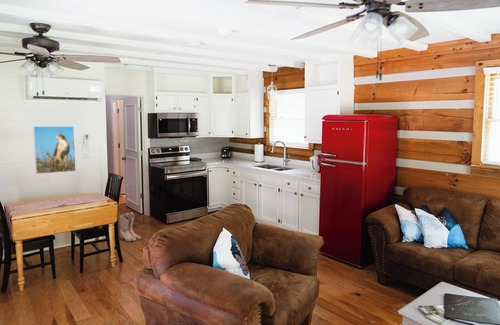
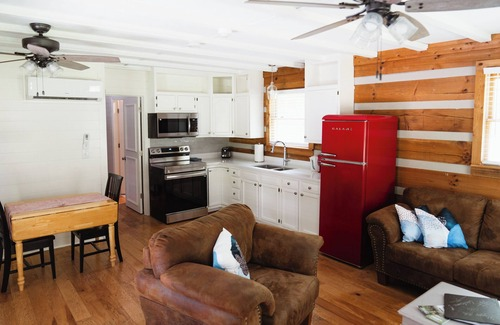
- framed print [32,125,77,175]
- boots [119,211,142,242]
